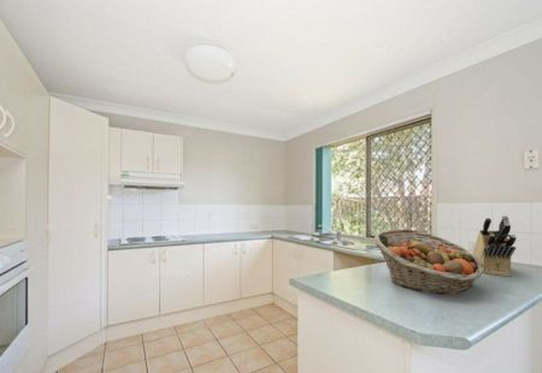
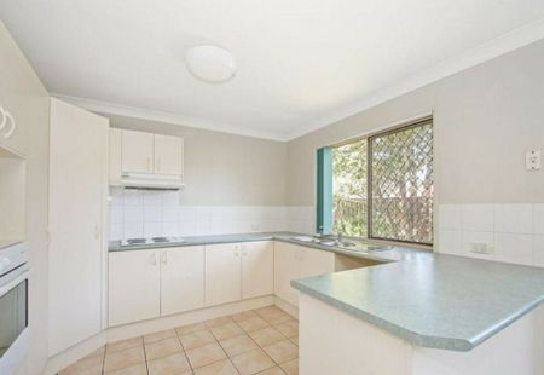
- knife block [472,214,517,277]
- fruit basket [373,229,484,295]
